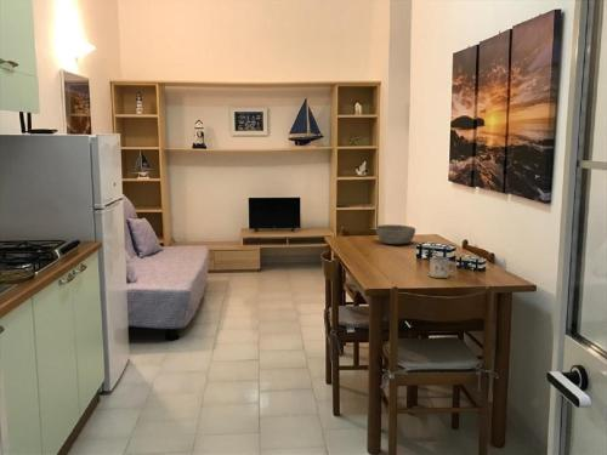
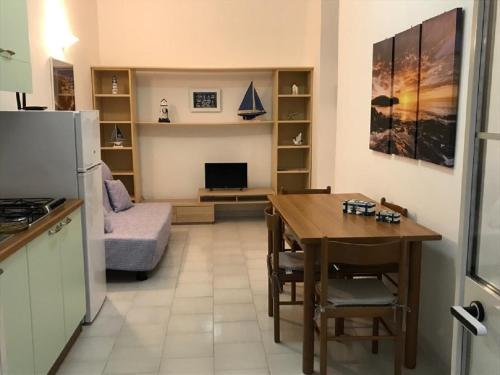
- mug [429,256,456,279]
- bowl [374,223,416,245]
